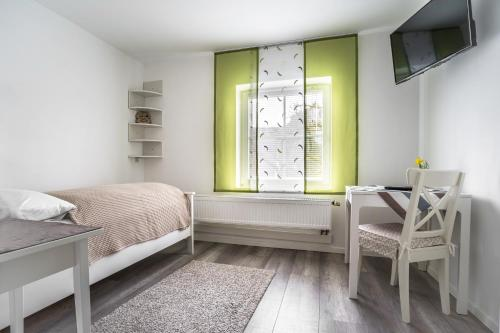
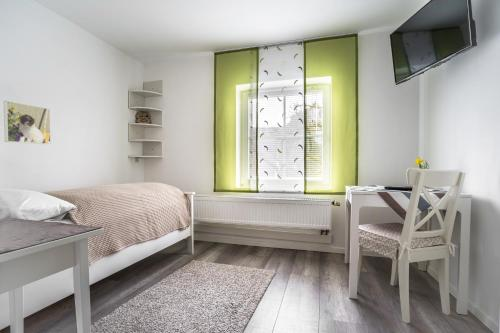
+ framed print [3,100,52,145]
